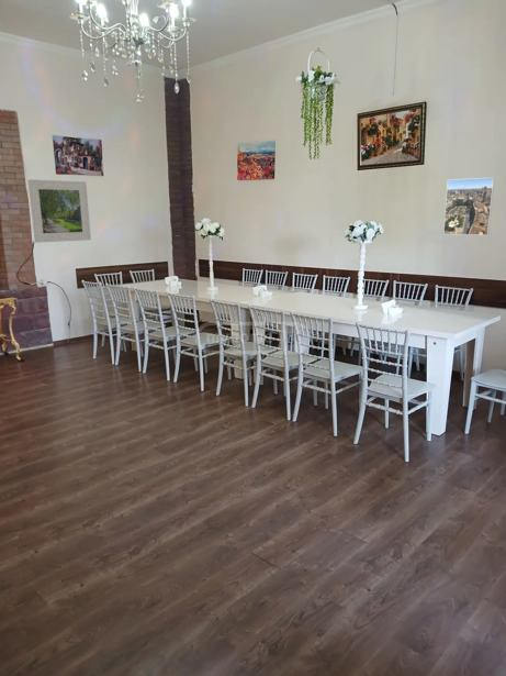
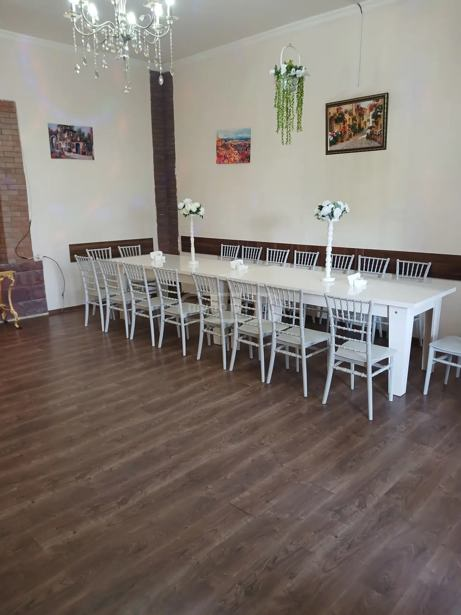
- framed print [27,178,92,244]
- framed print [442,176,496,236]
